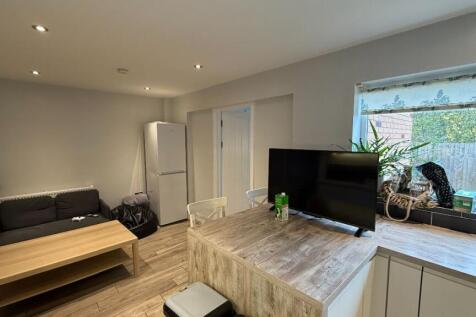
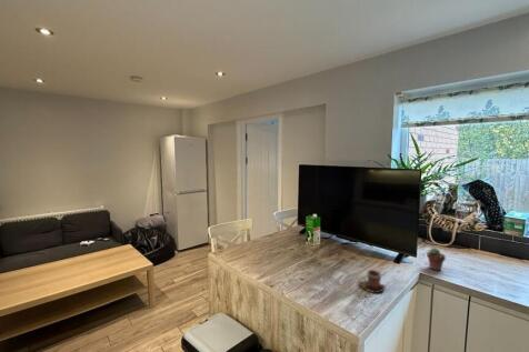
+ potted succulent [426,247,447,272]
+ mug [359,269,387,294]
